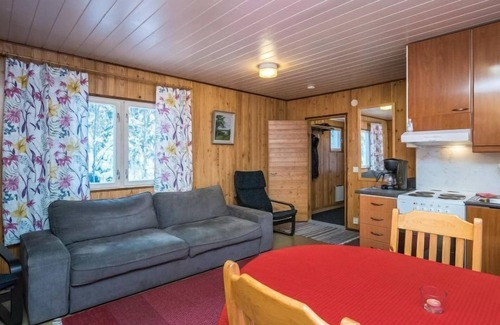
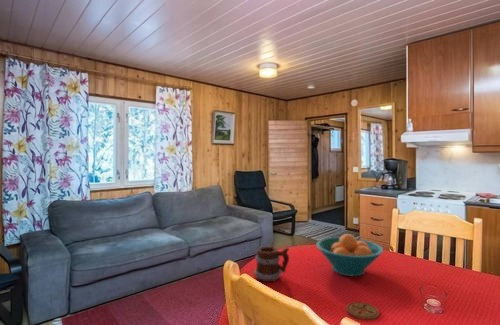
+ mug [253,245,290,283]
+ fruit bowl [315,233,384,277]
+ coaster [345,301,380,321]
